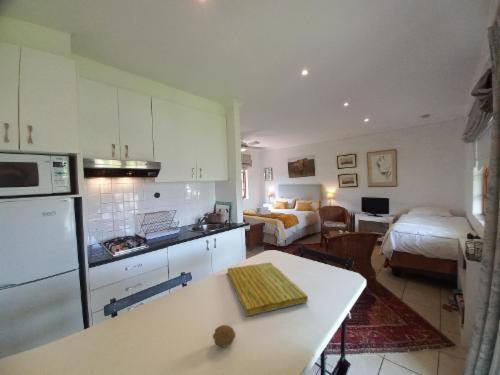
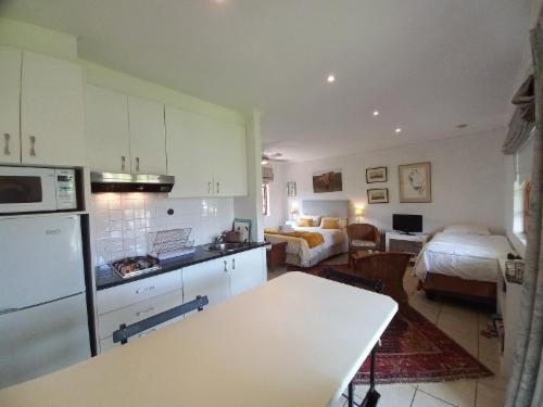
- fruit [212,324,236,348]
- cutting board [227,261,309,317]
